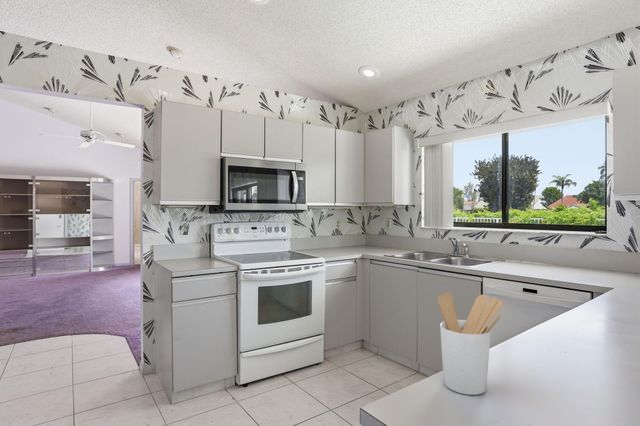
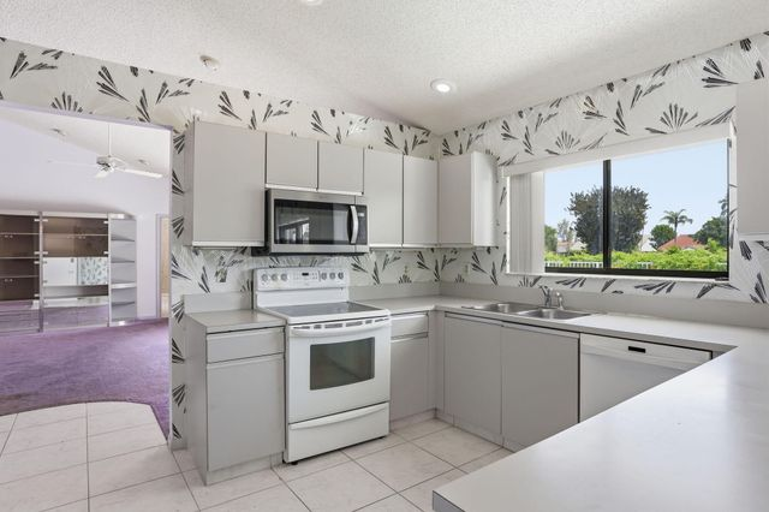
- utensil holder [437,292,504,396]
